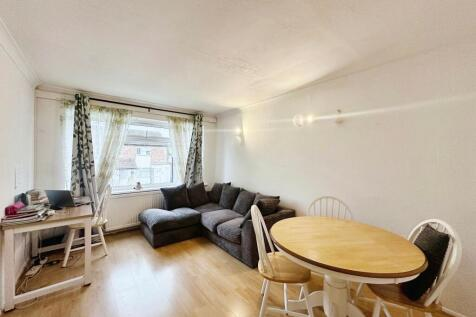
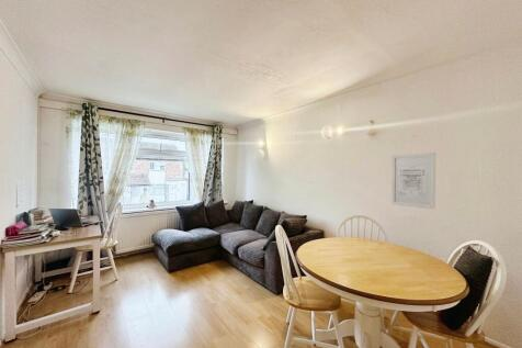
+ wall art [390,151,436,210]
